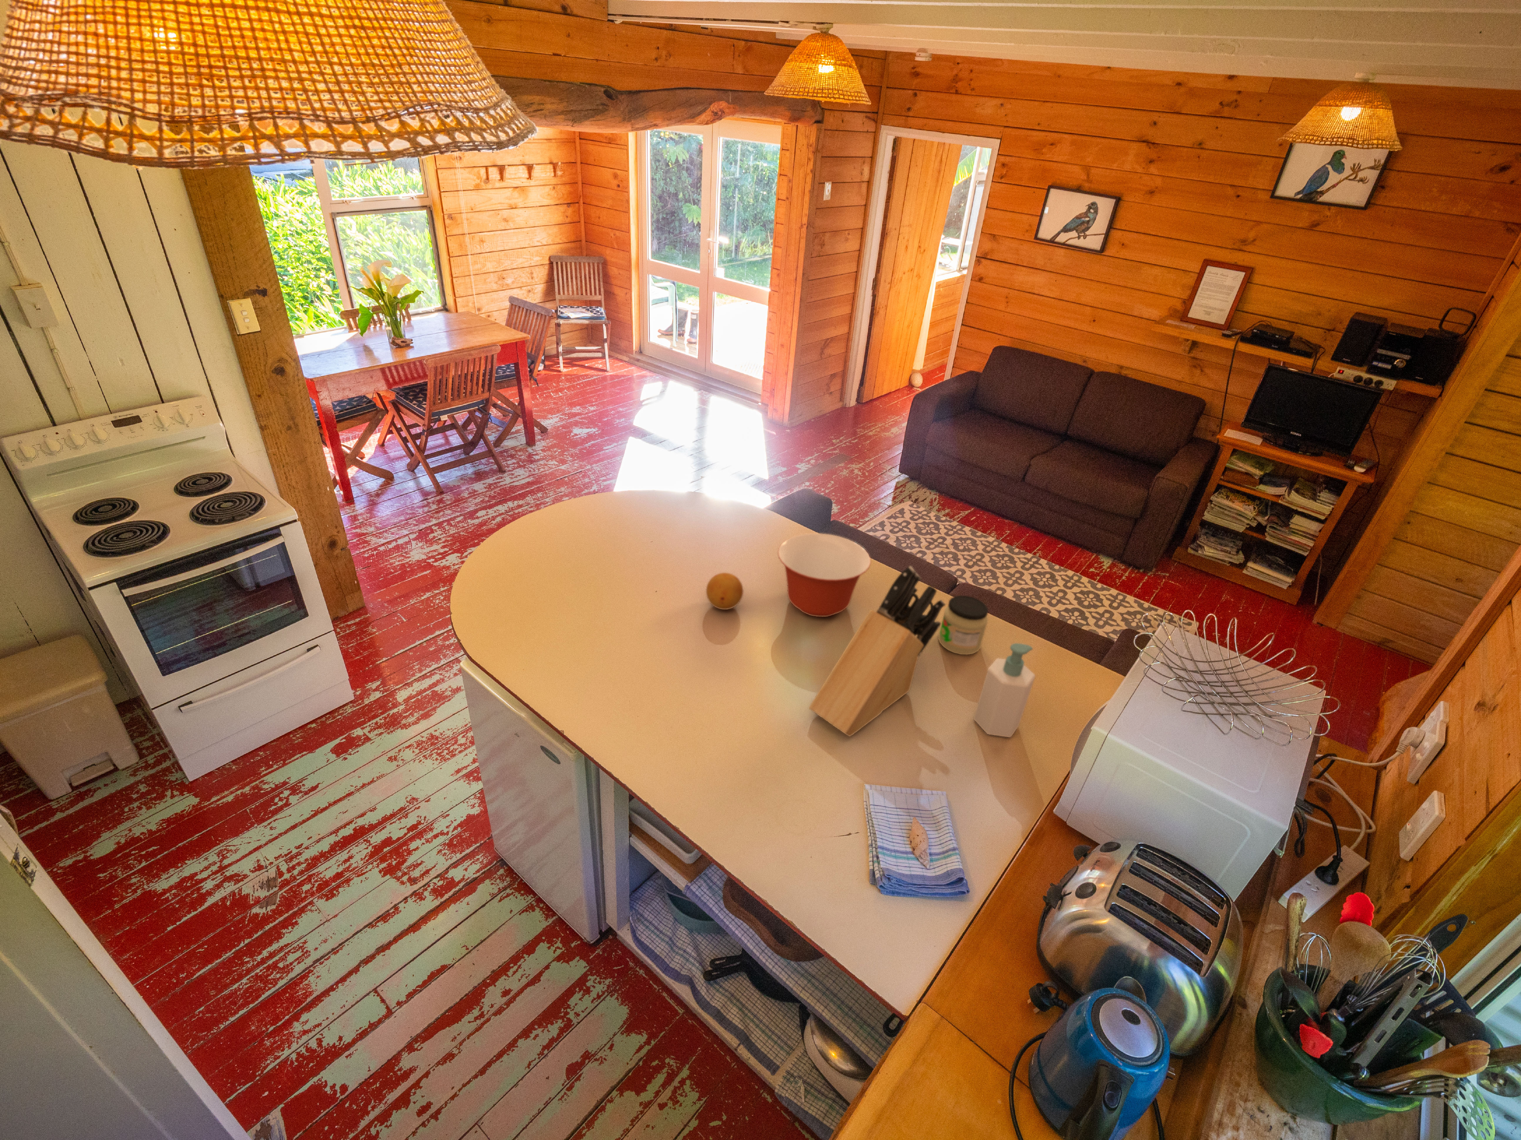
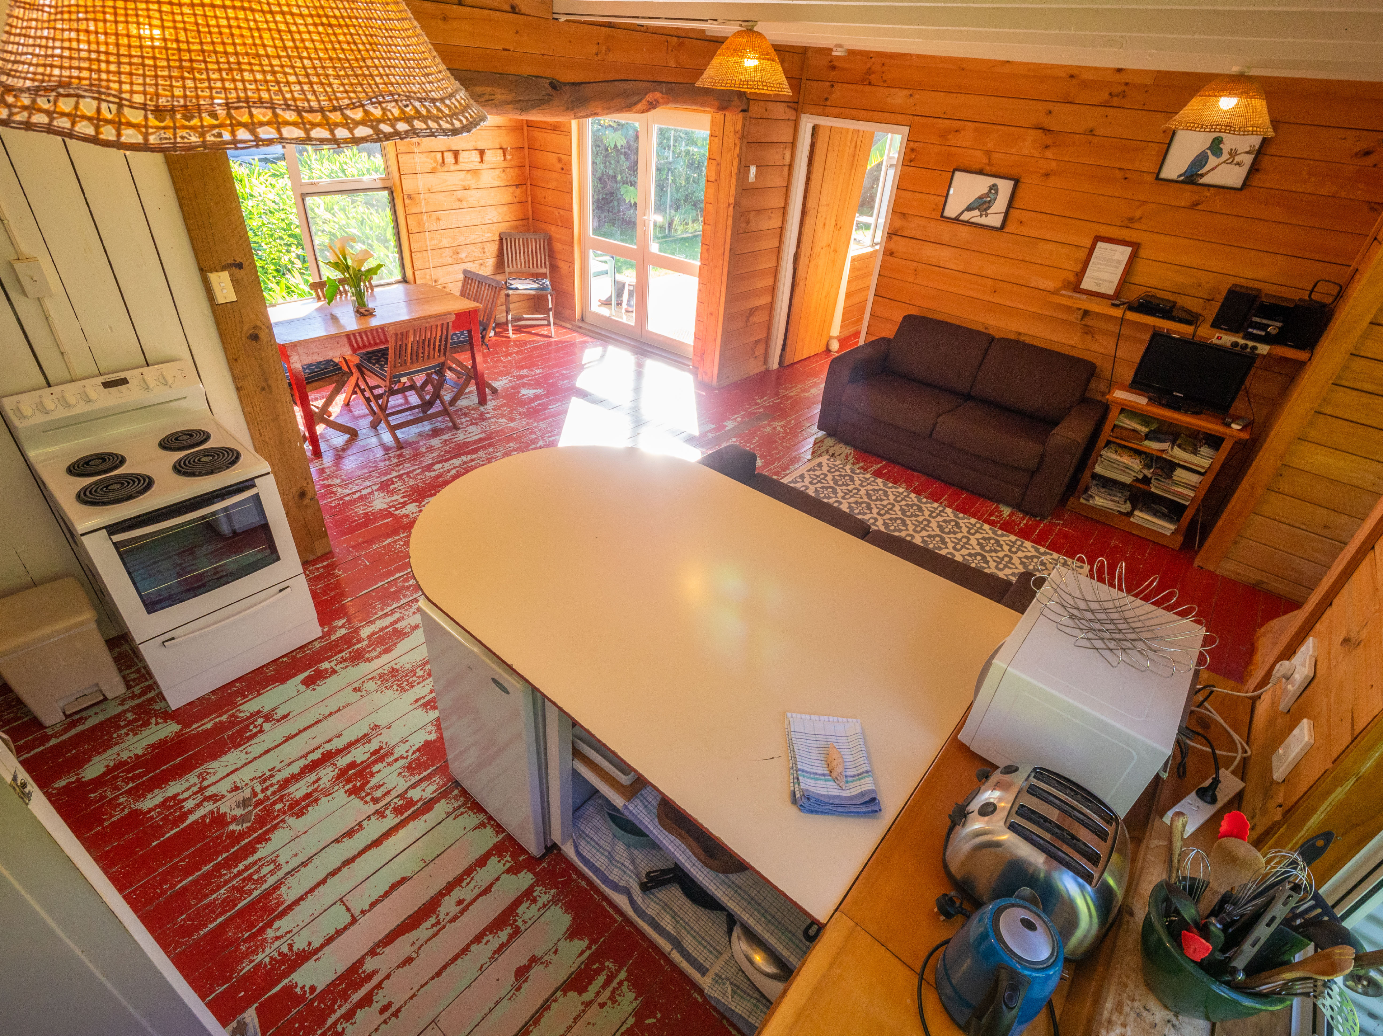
- soap bottle [974,643,1036,738]
- jar [938,595,988,655]
- knife block [808,565,946,736]
- fruit [705,572,744,610]
- mixing bowl [777,533,871,617]
